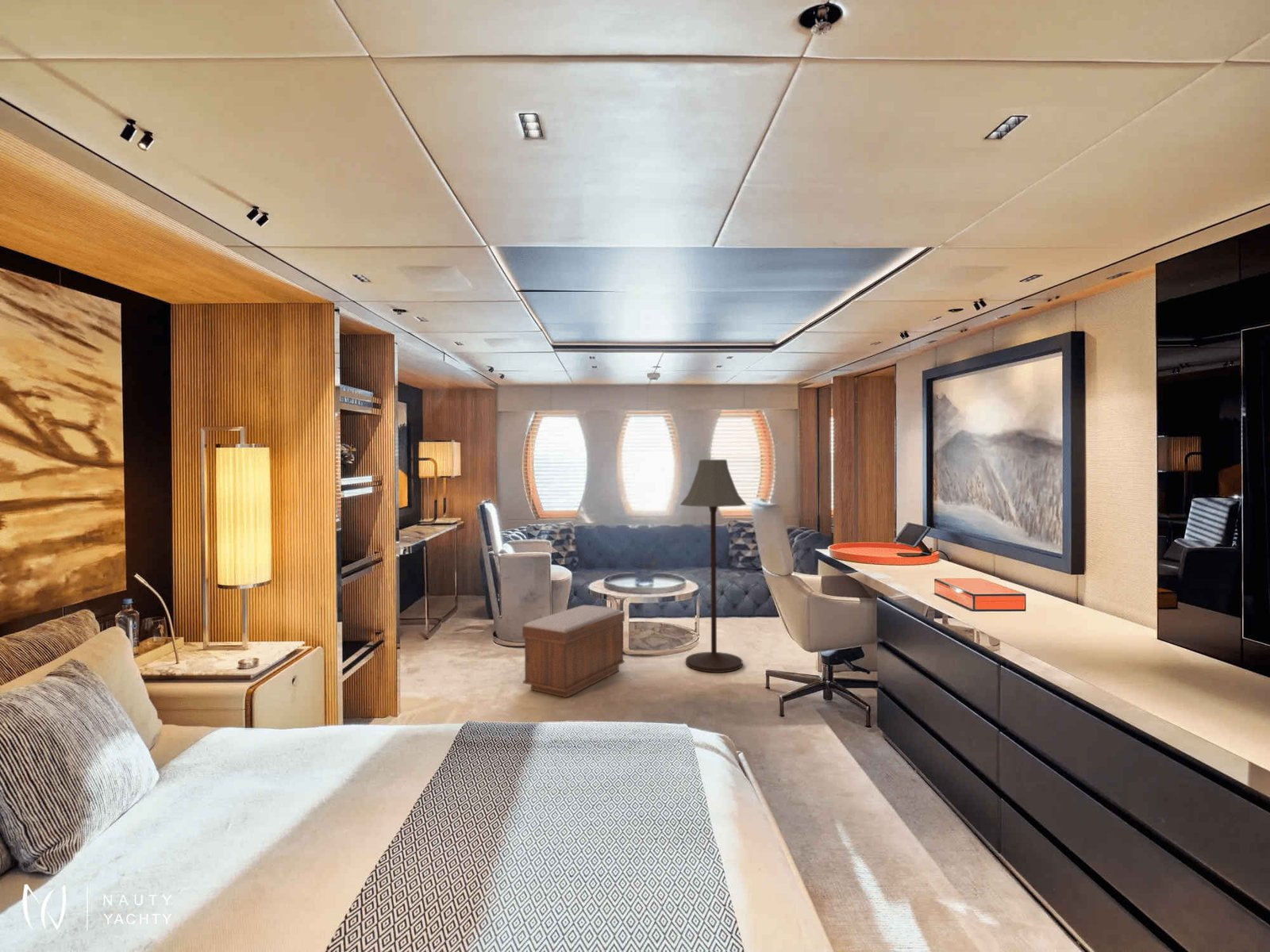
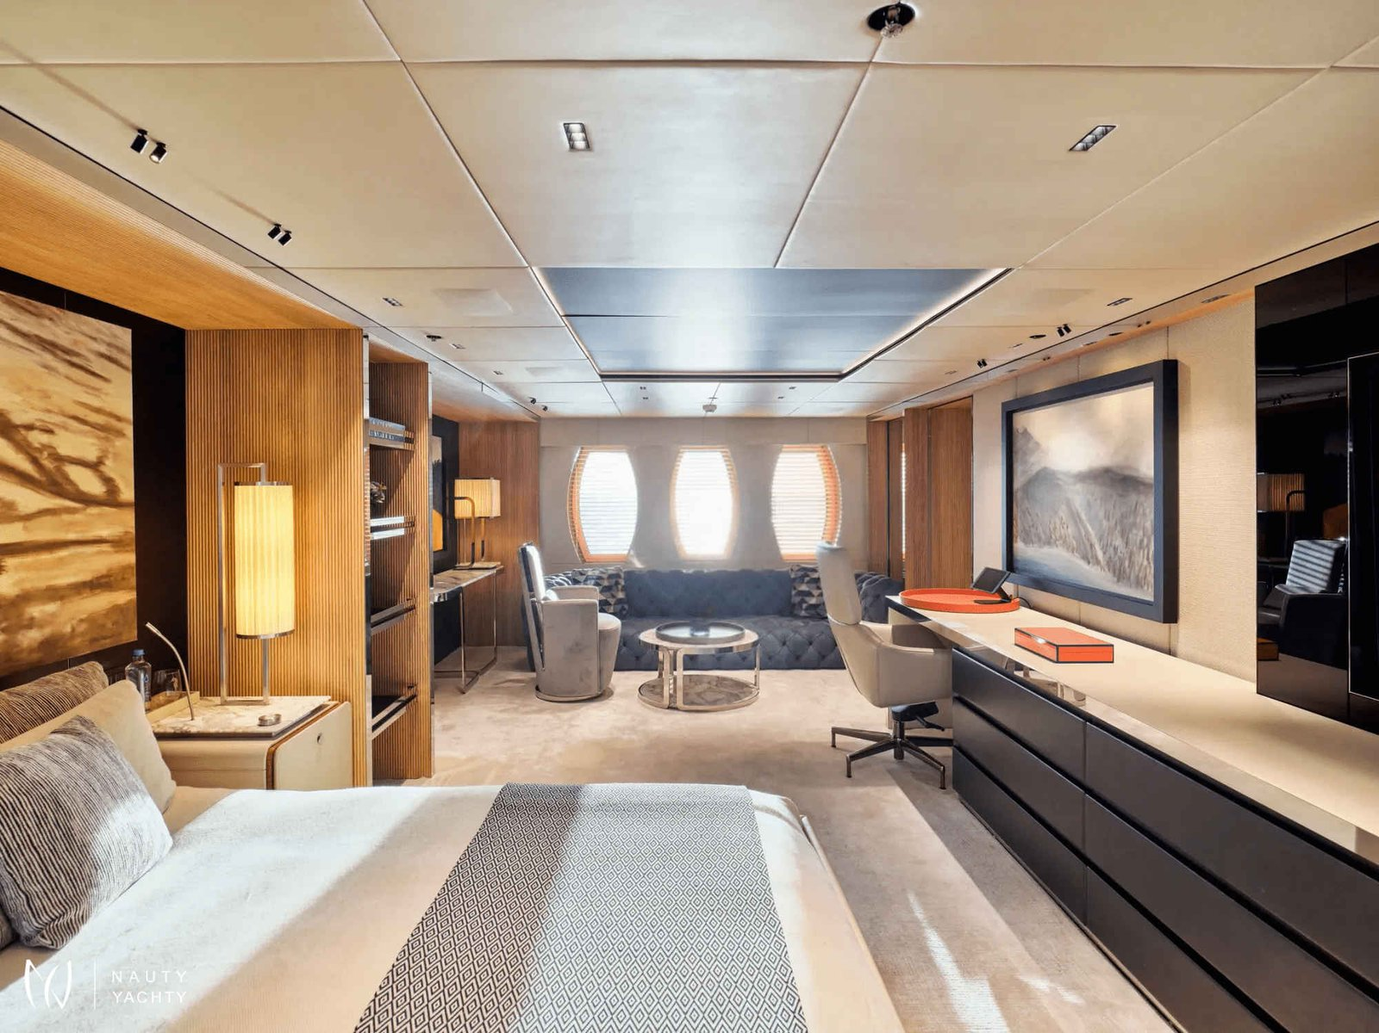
- bench [521,605,625,698]
- floor lamp [679,459,747,674]
